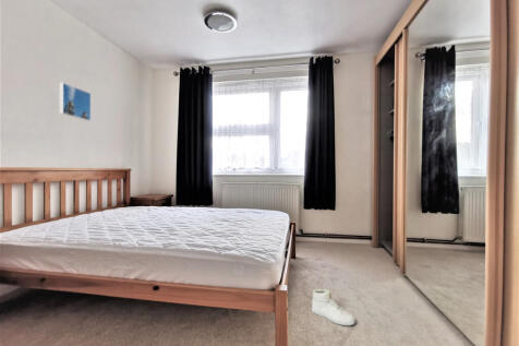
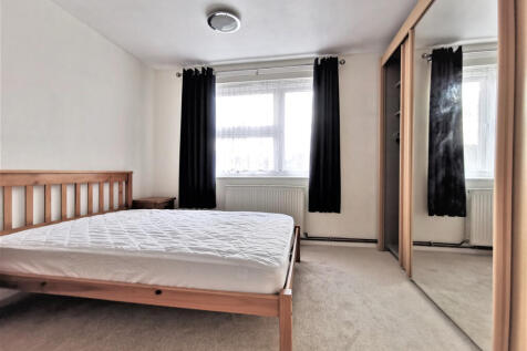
- sneaker [311,288,357,326]
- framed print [59,81,92,122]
